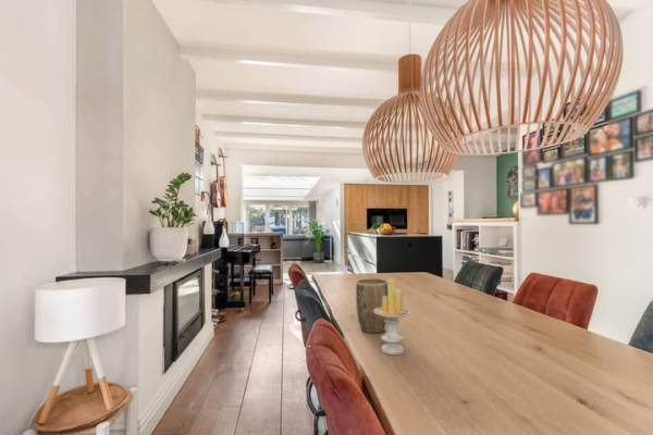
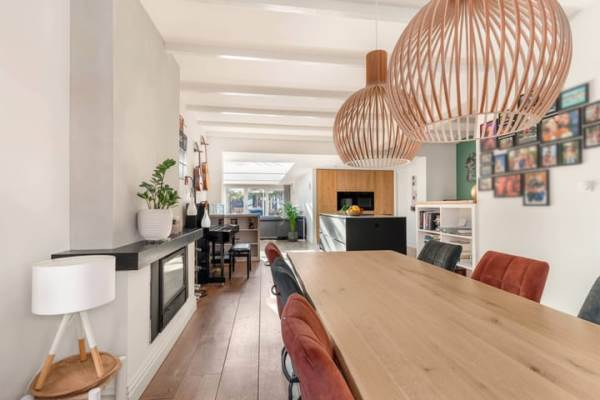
- candle [373,277,411,356]
- plant pot [355,277,387,334]
